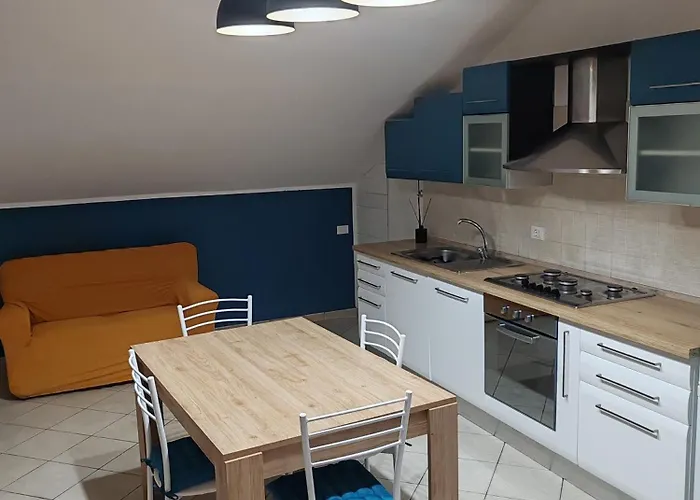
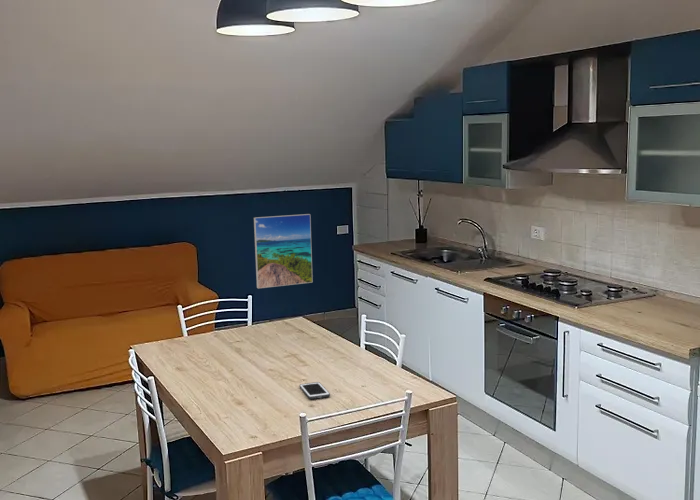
+ cell phone [299,381,331,400]
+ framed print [253,213,314,289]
